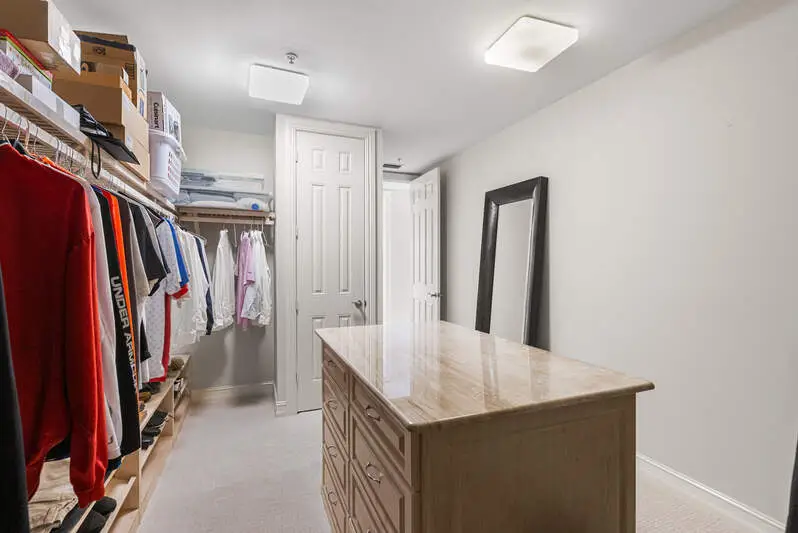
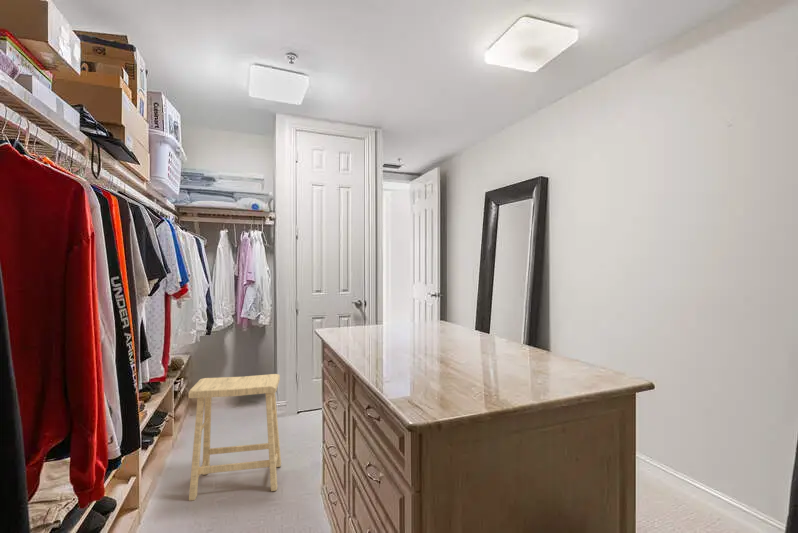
+ stool [187,373,282,502]
